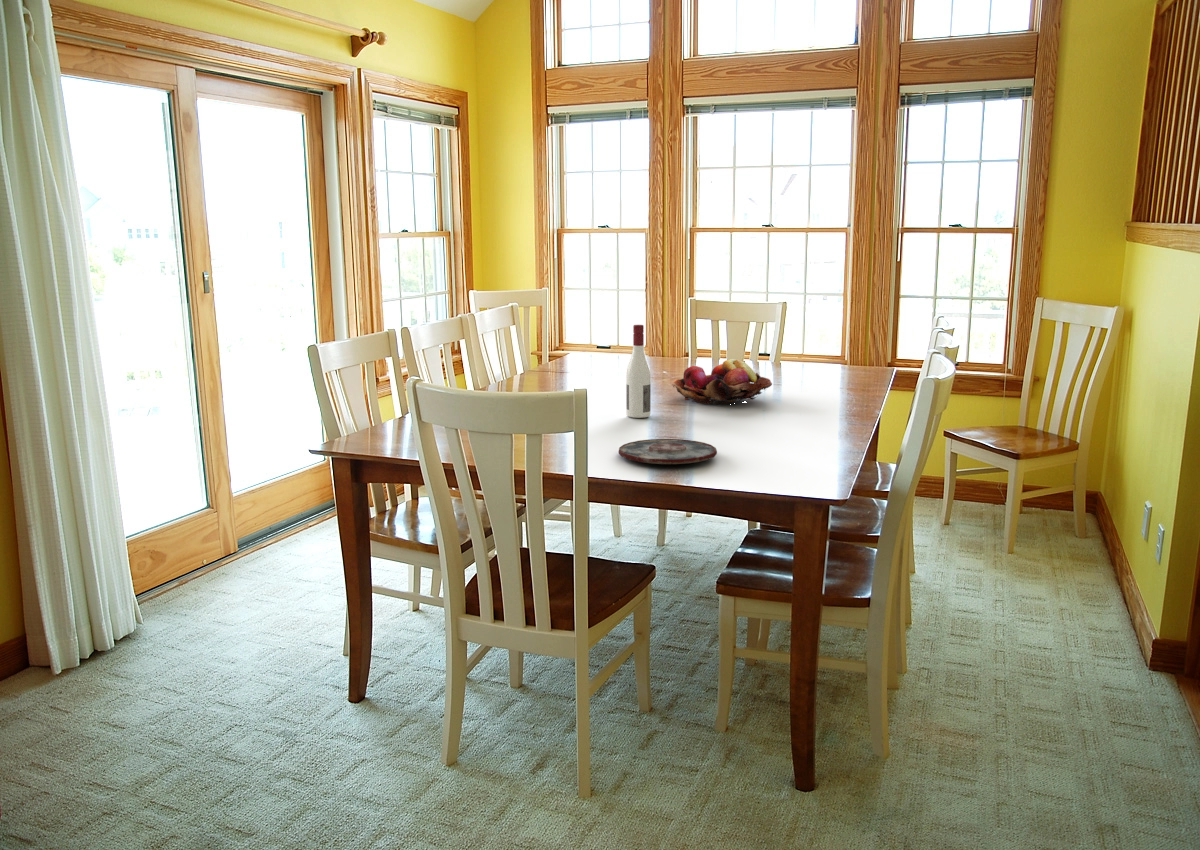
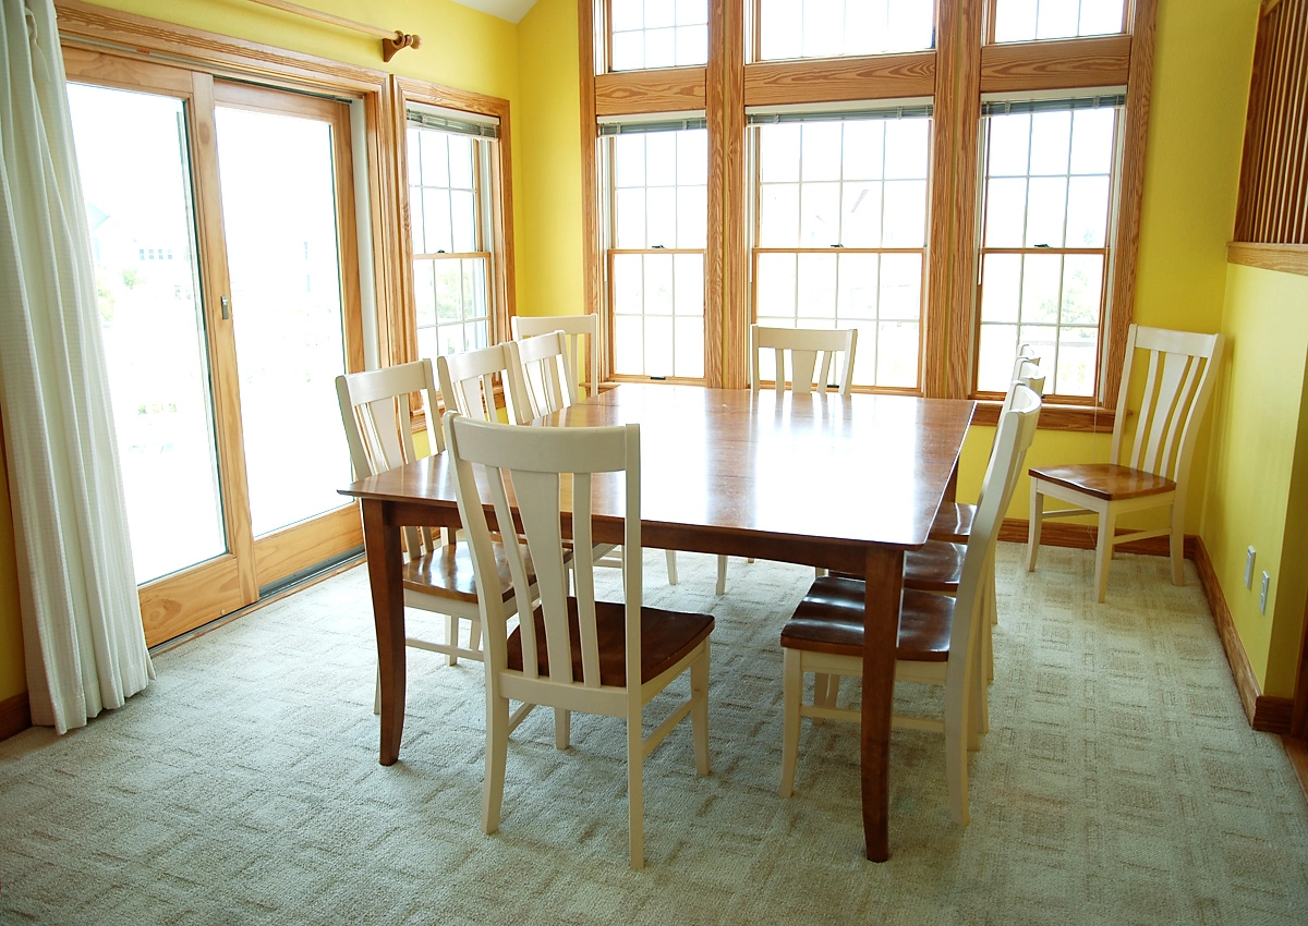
- fruit basket [671,358,773,405]
- plate [618,438,718,465]
- alcohol [625,324,652,419]
